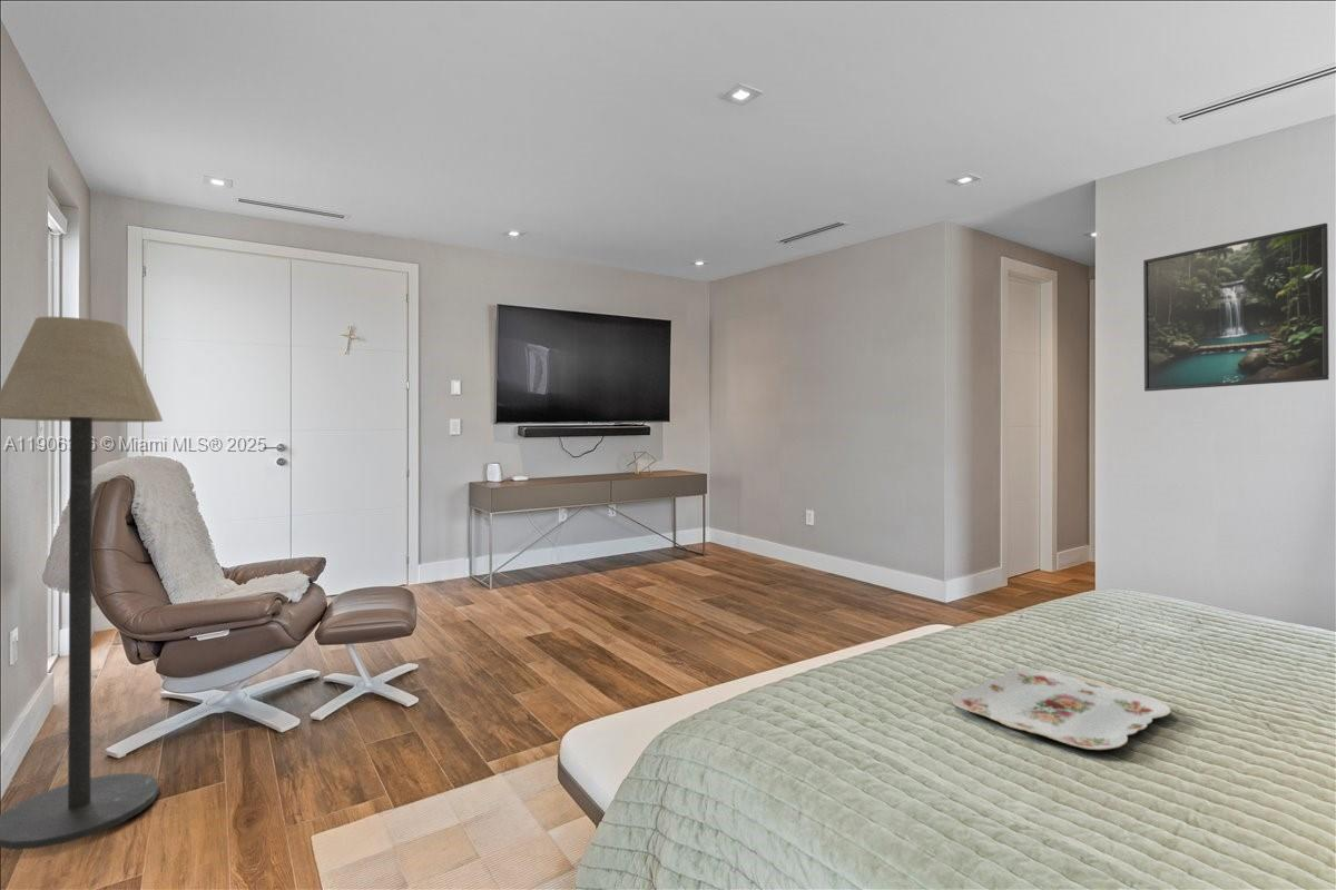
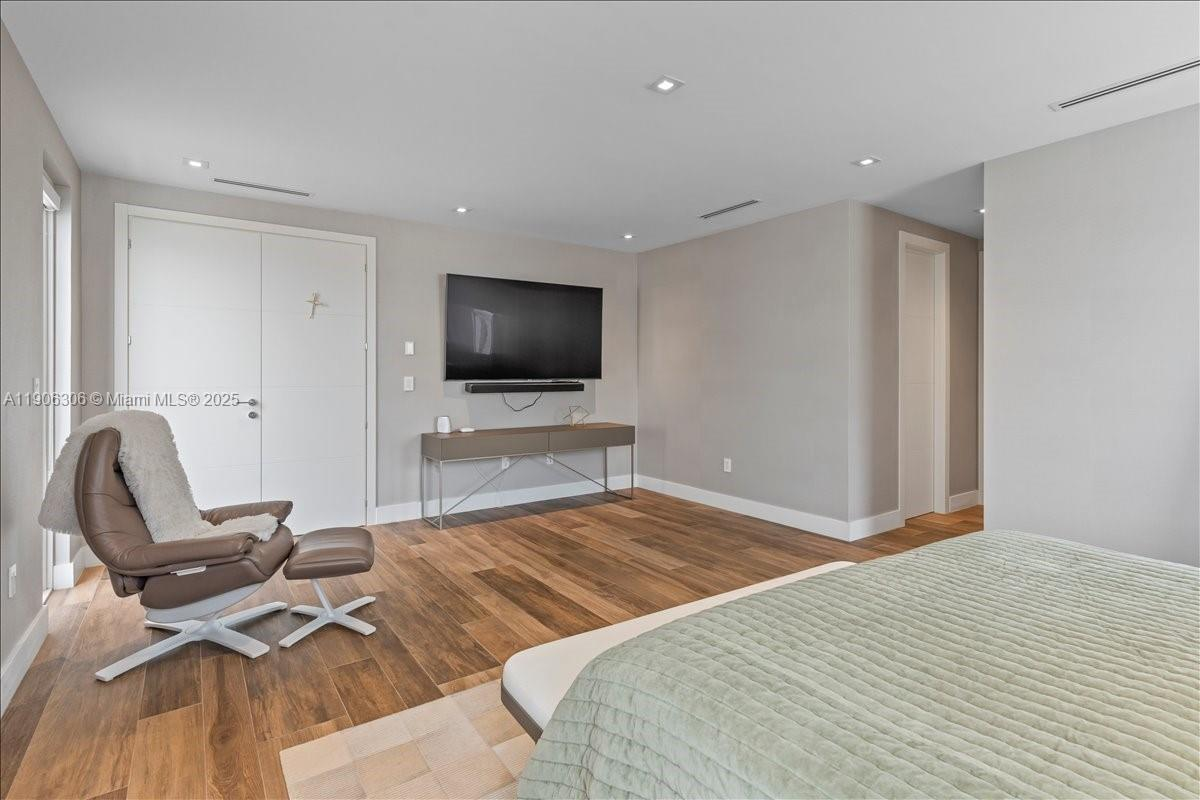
- floor lamp [0,316,164,851]
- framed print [1142,222,1330,393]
- serving tray [951,668,1172,751]
